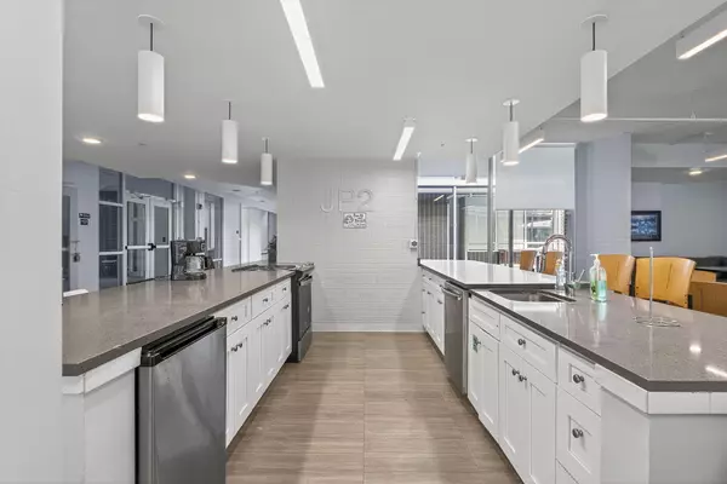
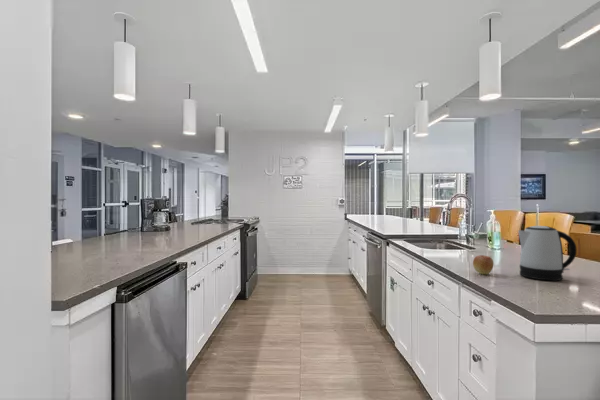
+ kettle [517,225,578,282]
+ apple [472,254,494,275]
